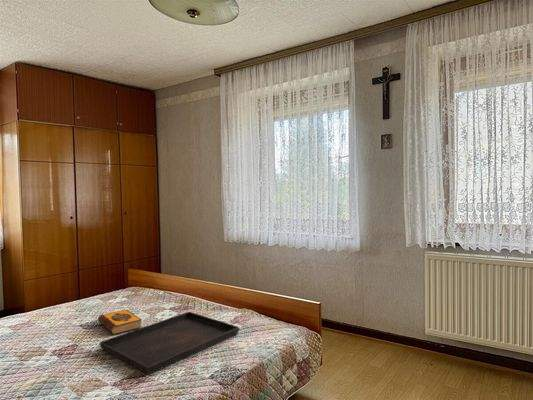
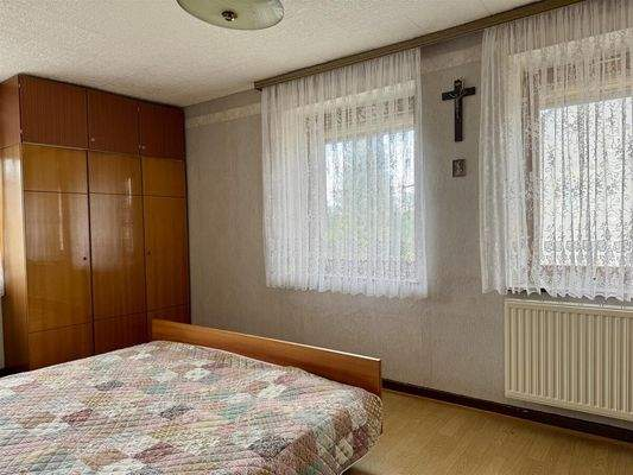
- serving tray [99,311,240,375]
- hardback book [97,309,143,335]
